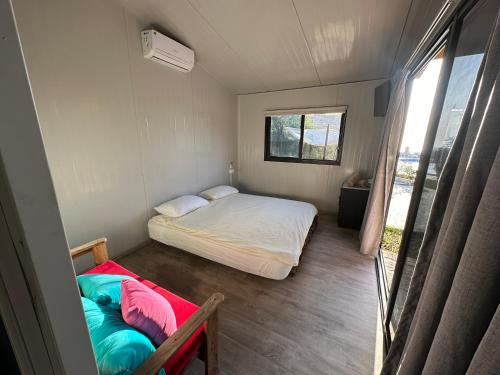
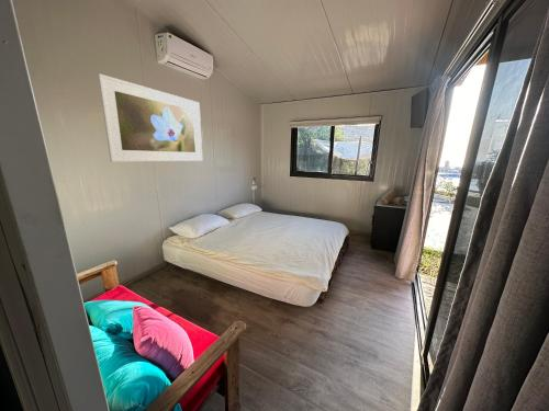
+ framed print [97,73,203,162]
